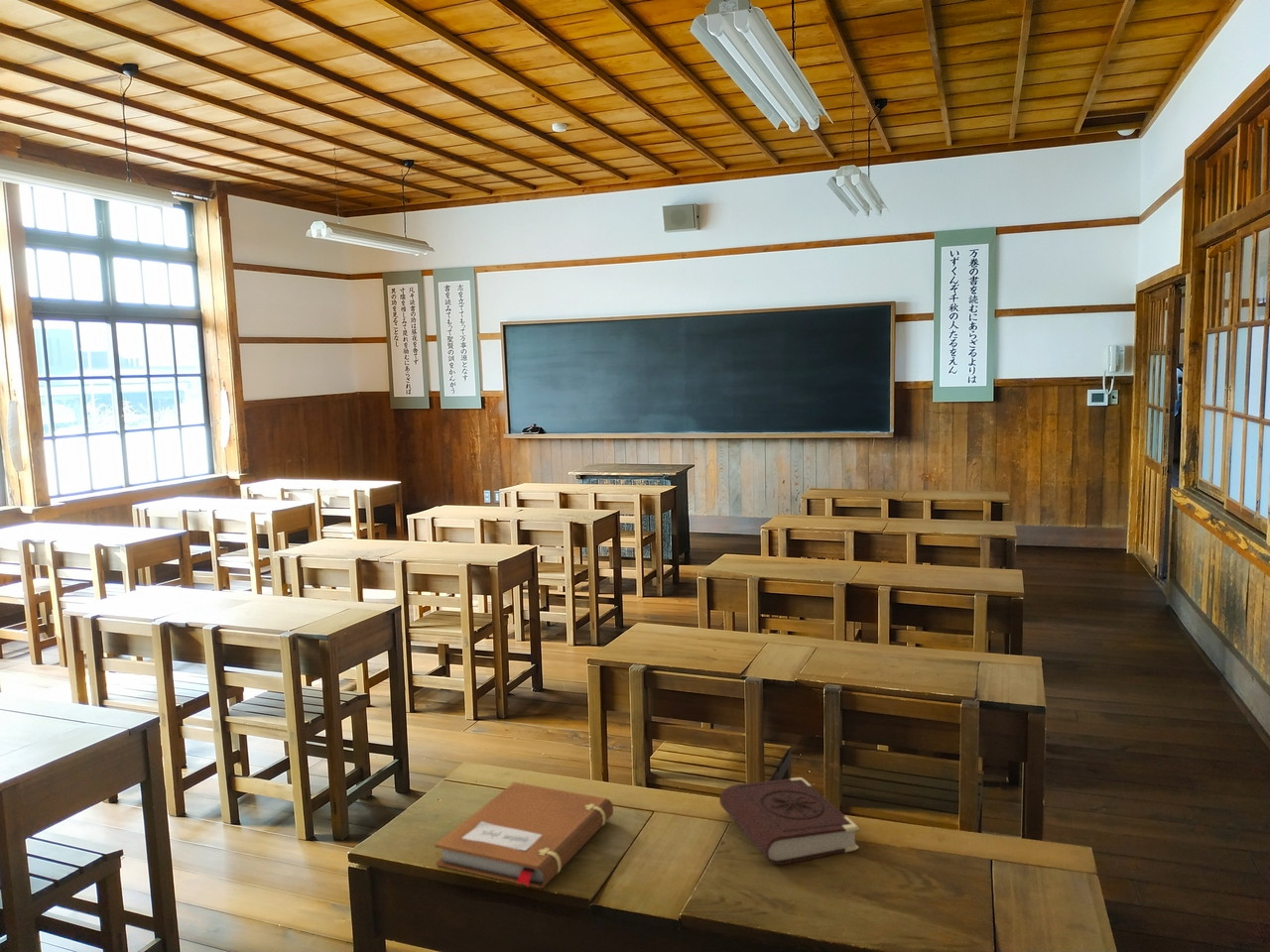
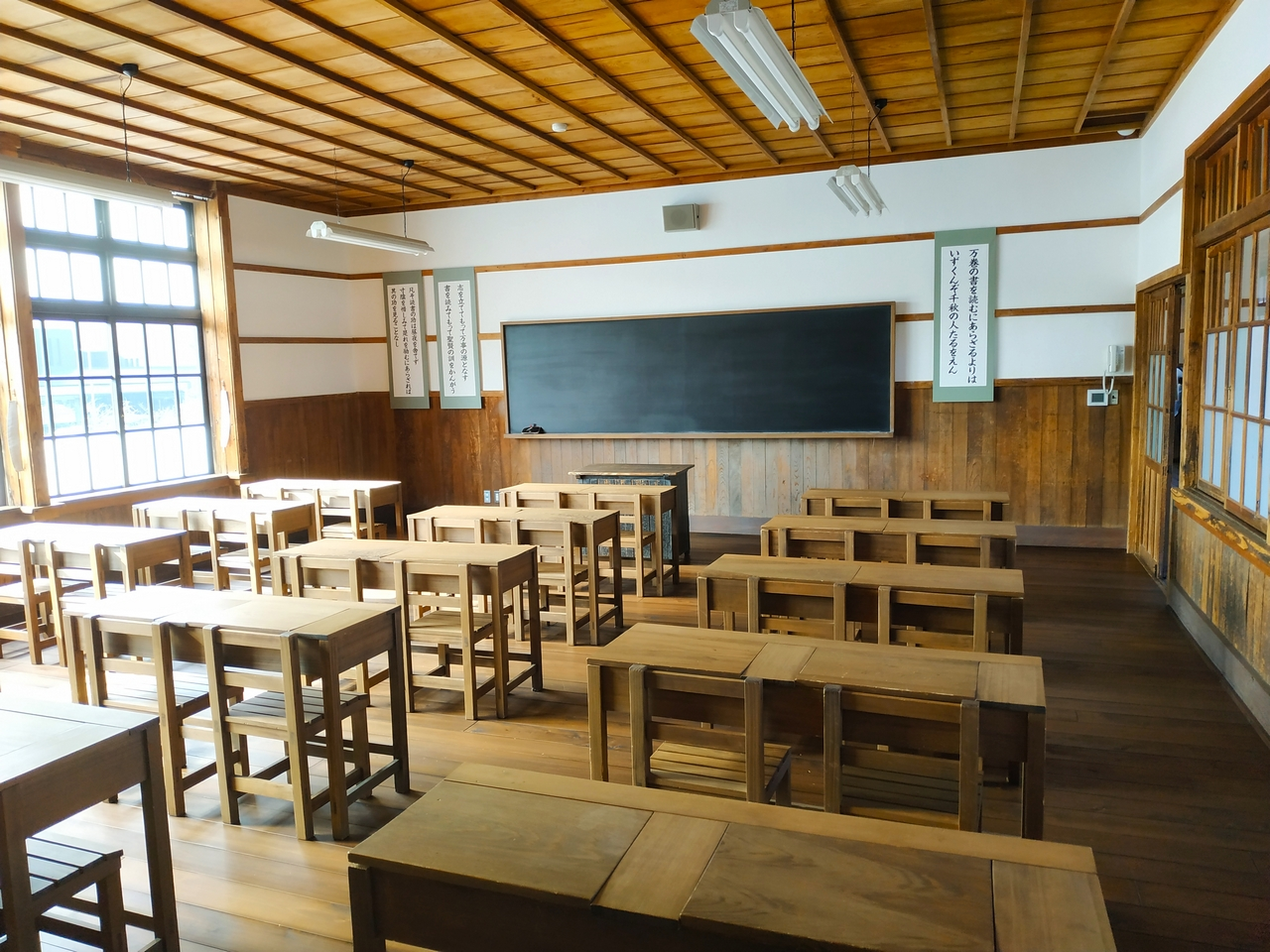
- notebook [434,781,614,890]
- book [718,776,860,866]
